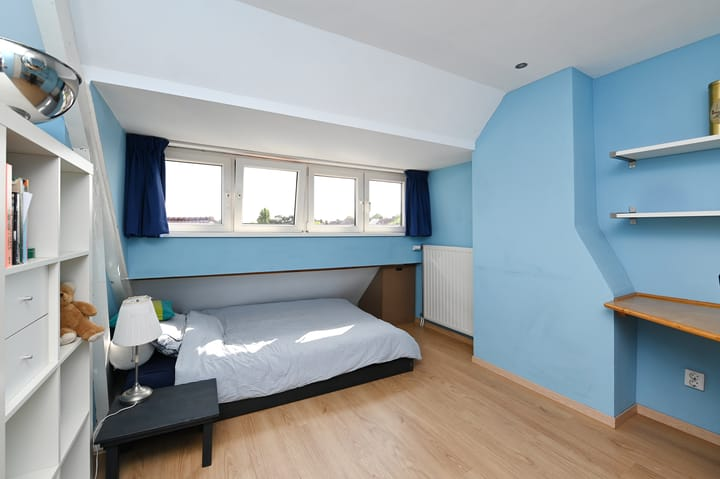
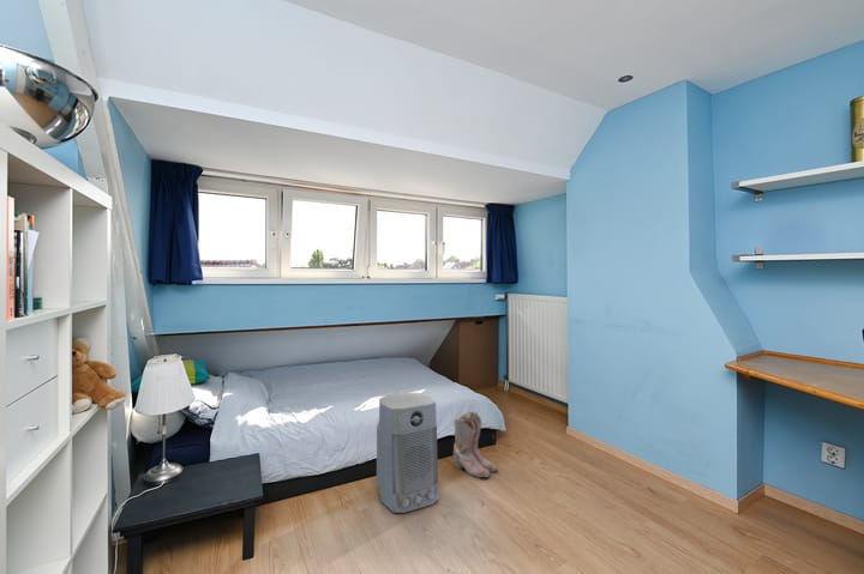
+ air purifier [376,391,440,514]
+ boots [452,410,499,478]
